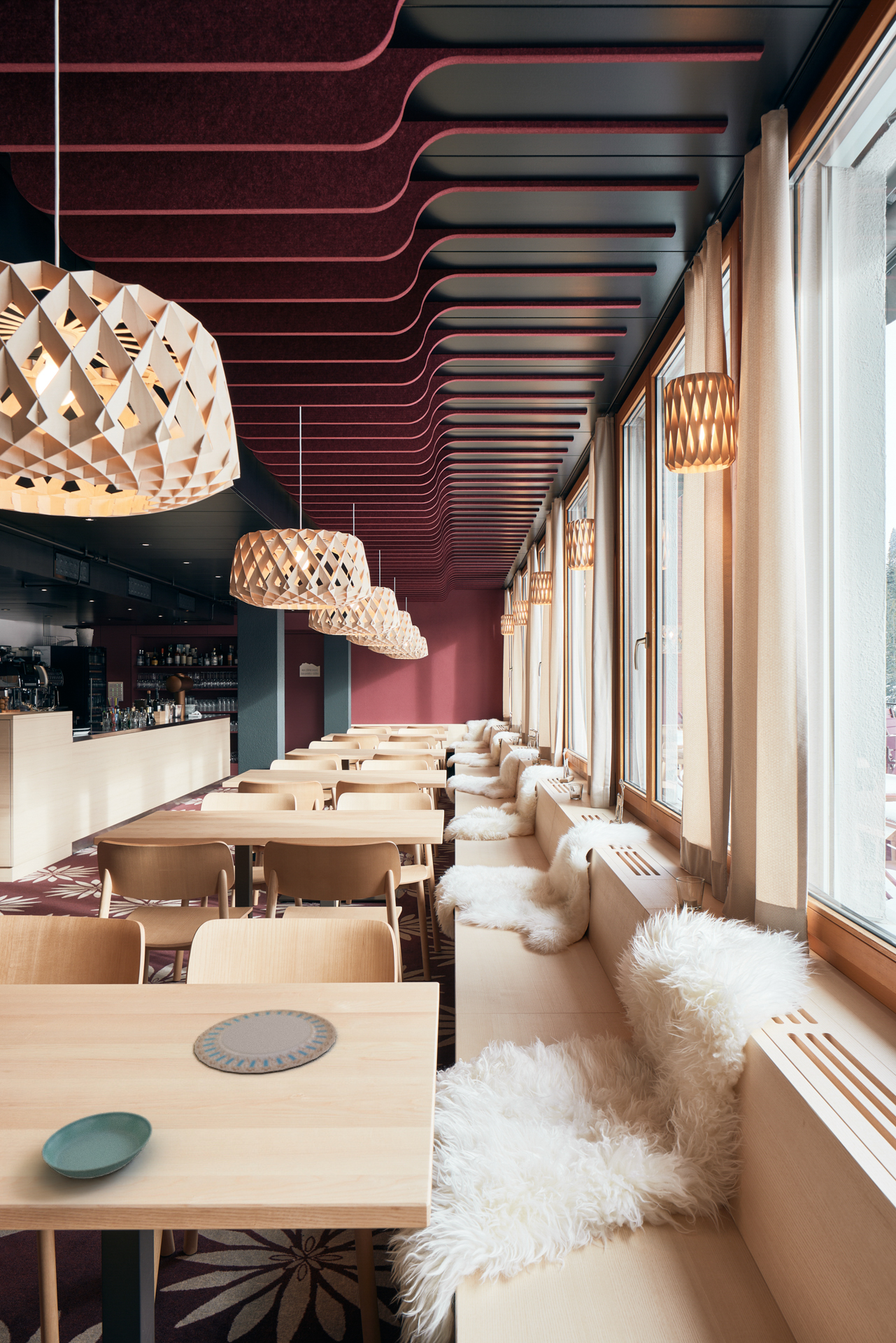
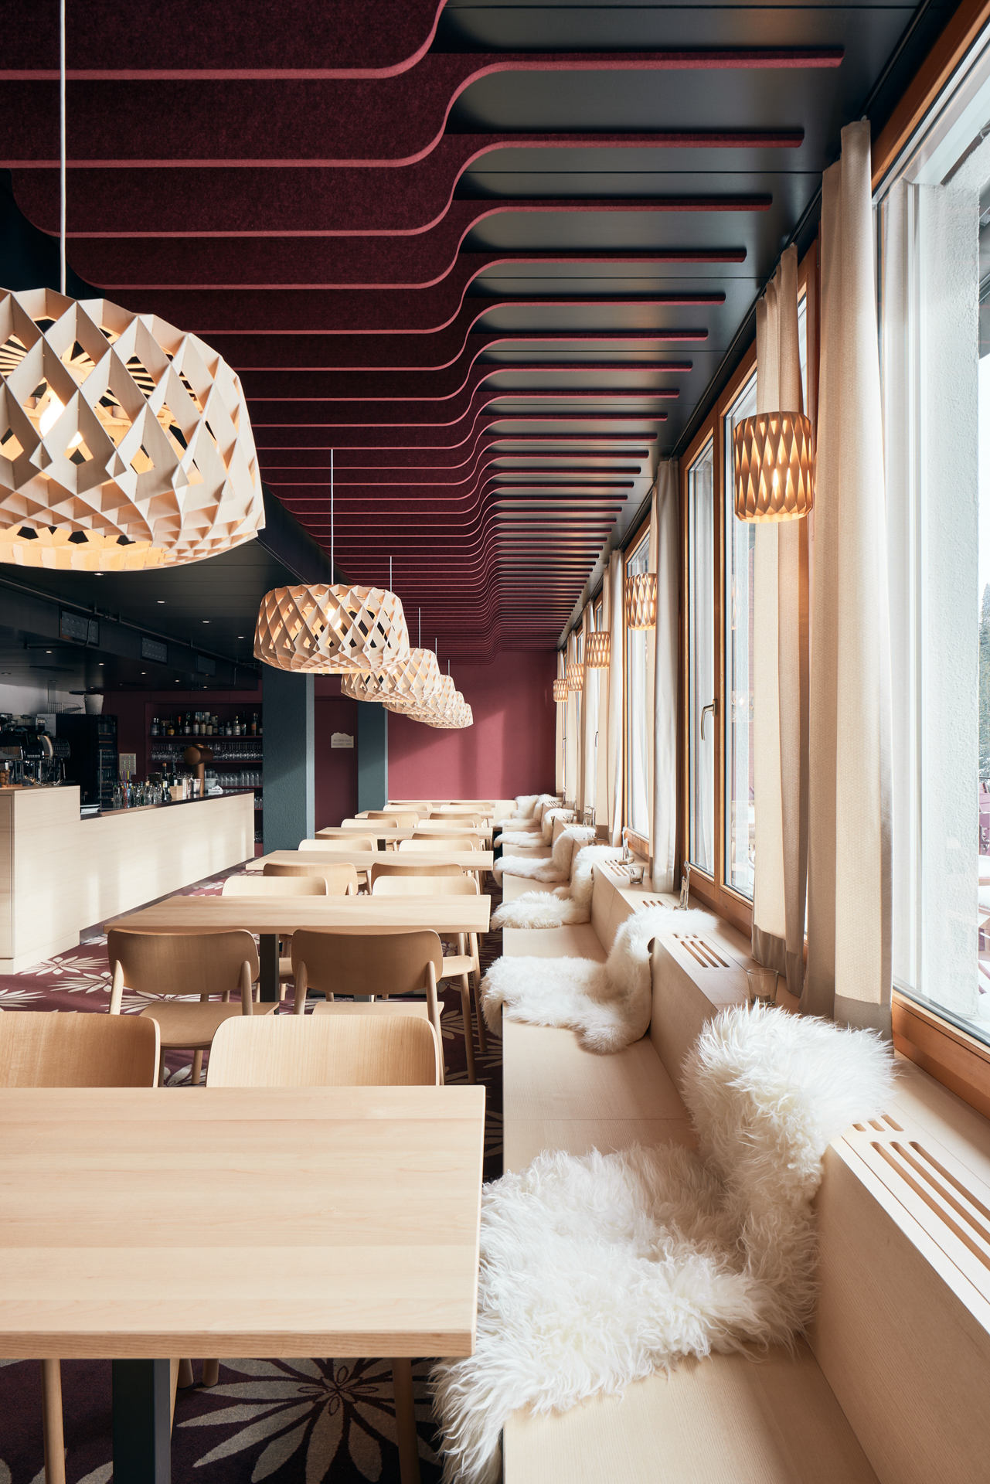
- saucer [41,1111,153,1179]
- chinaware [194,1009,338,1074]
